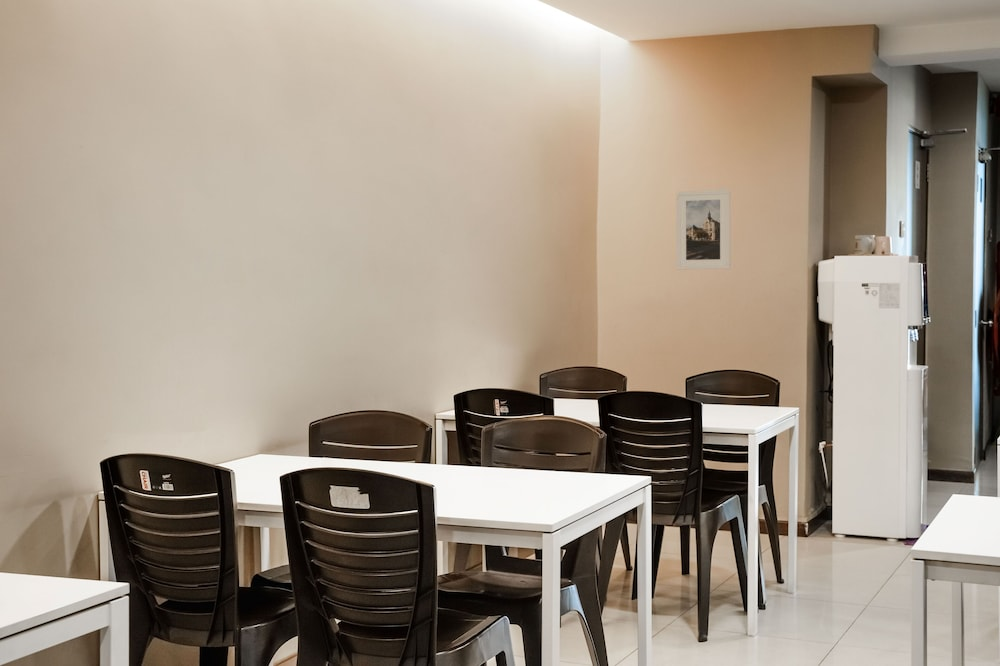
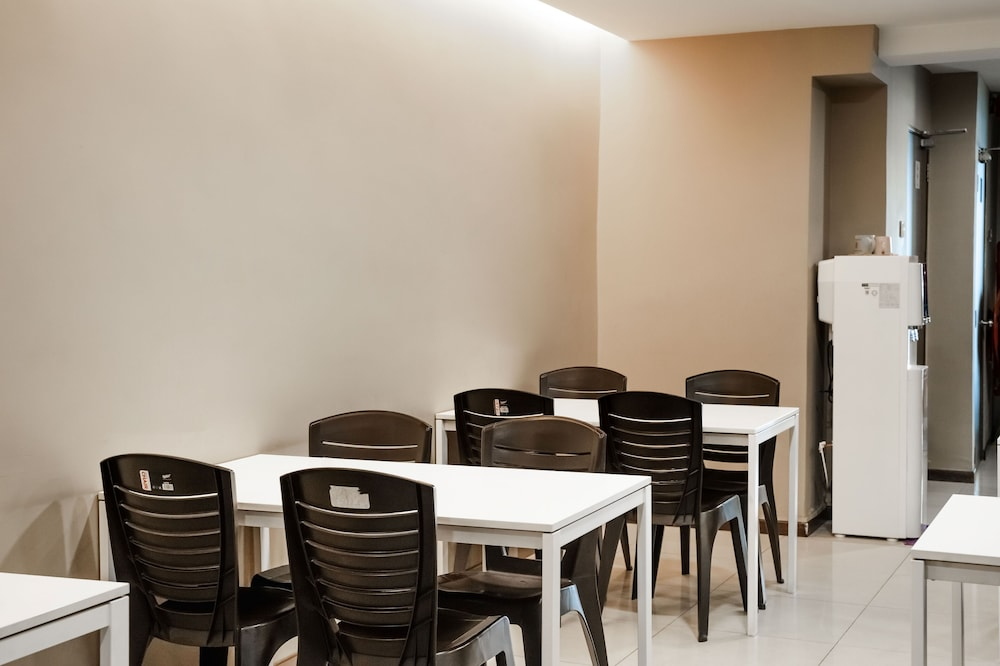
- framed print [676,189,731,271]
